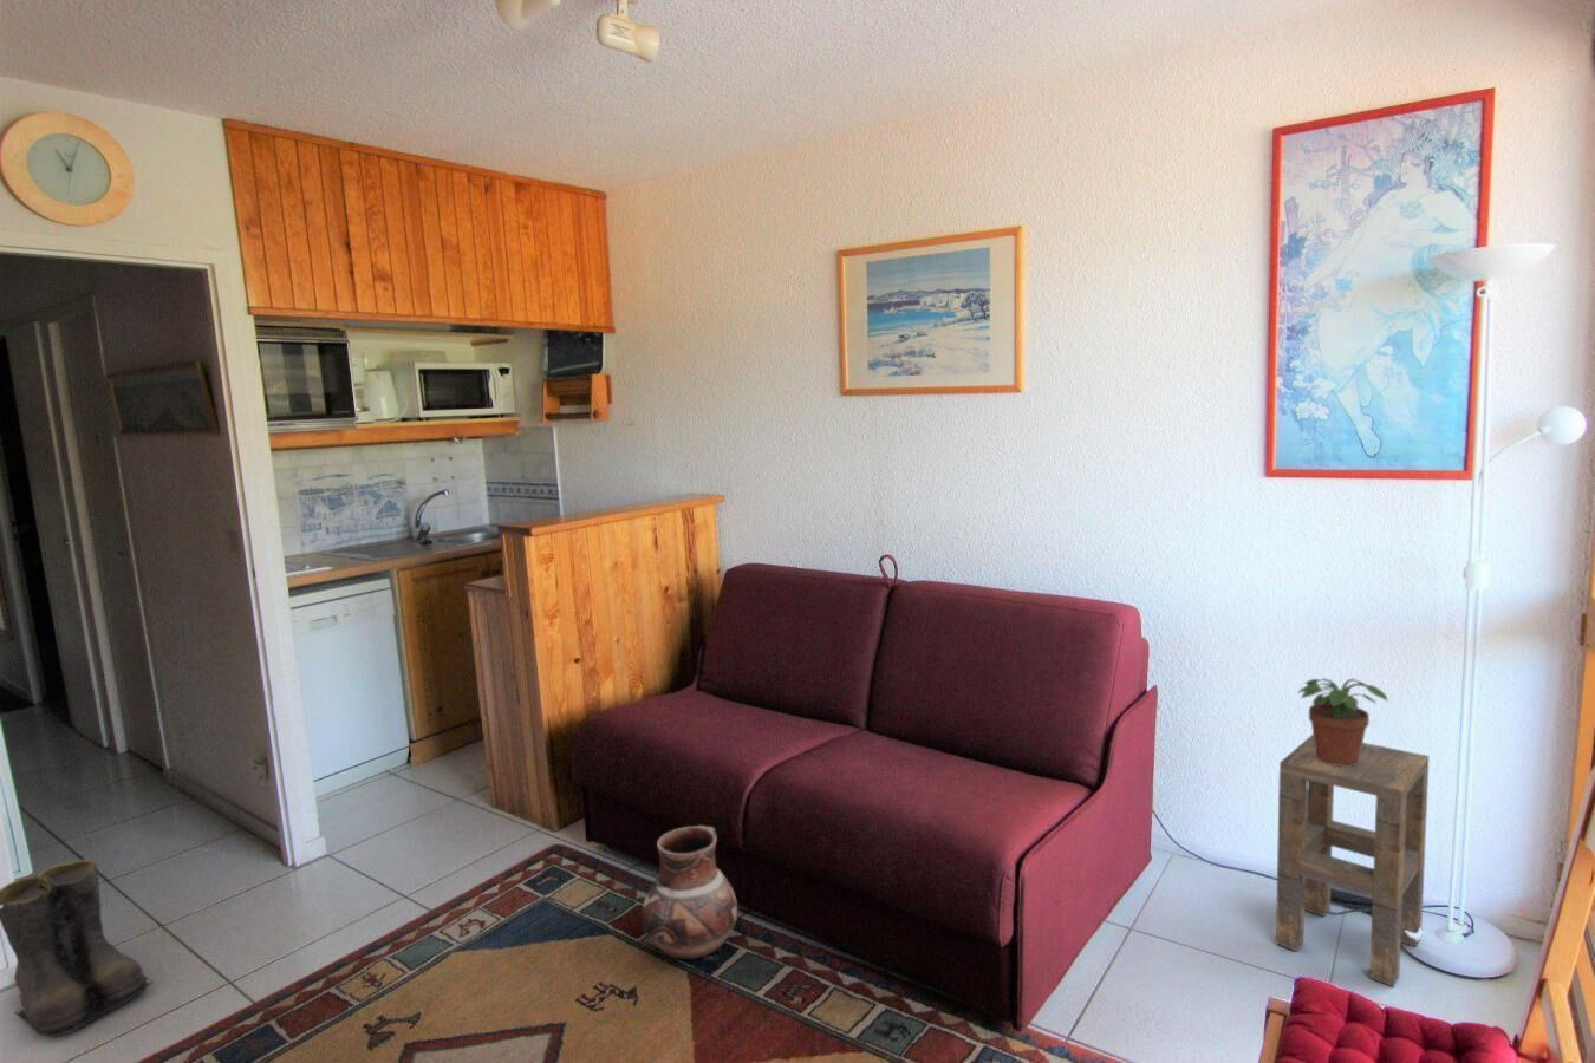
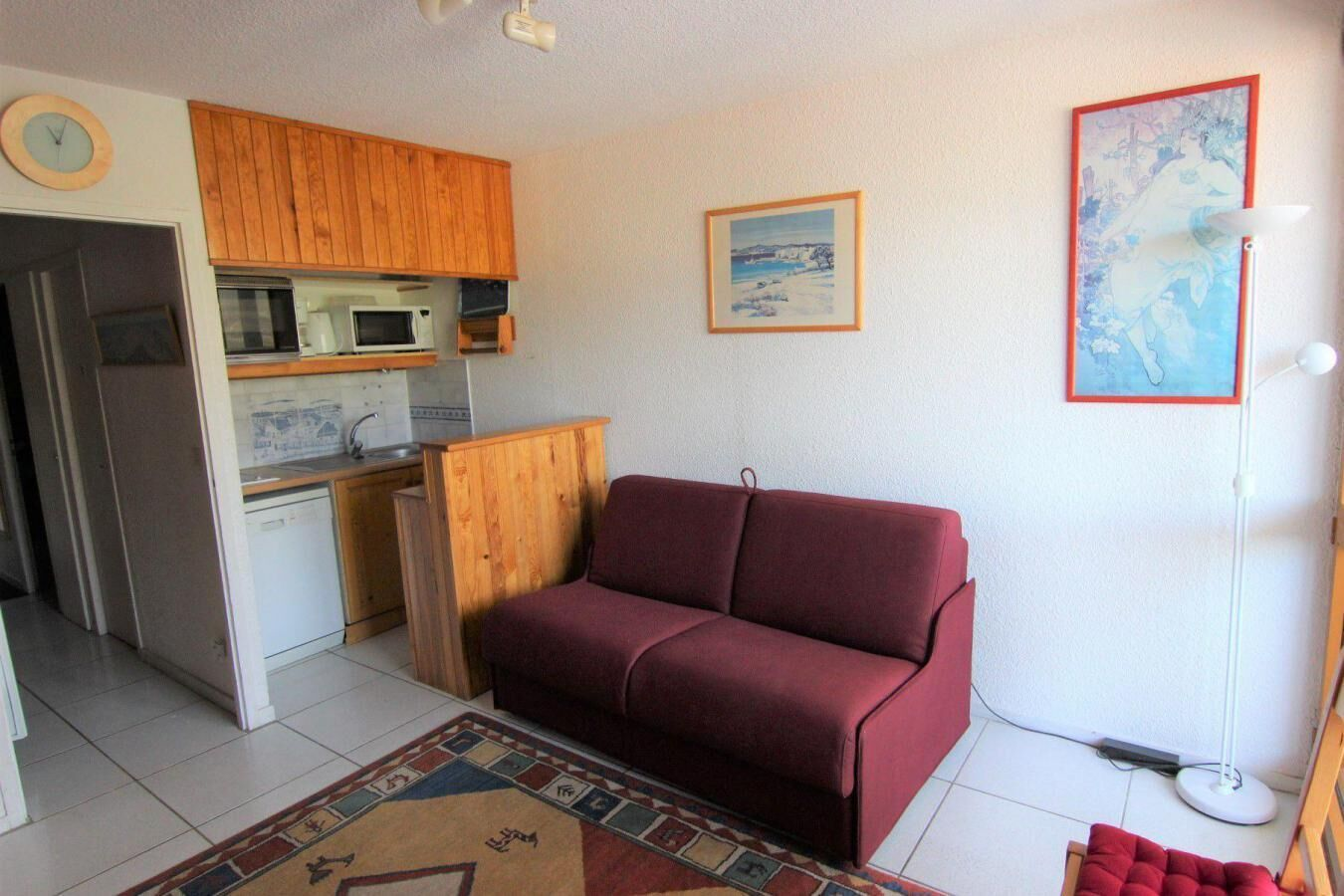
- ceramic pot [641,825,739,960]
- side table [1275,733,1430,987]
- potted plant [1296,676,1390,766]
- boots [0,859,154,1039]
